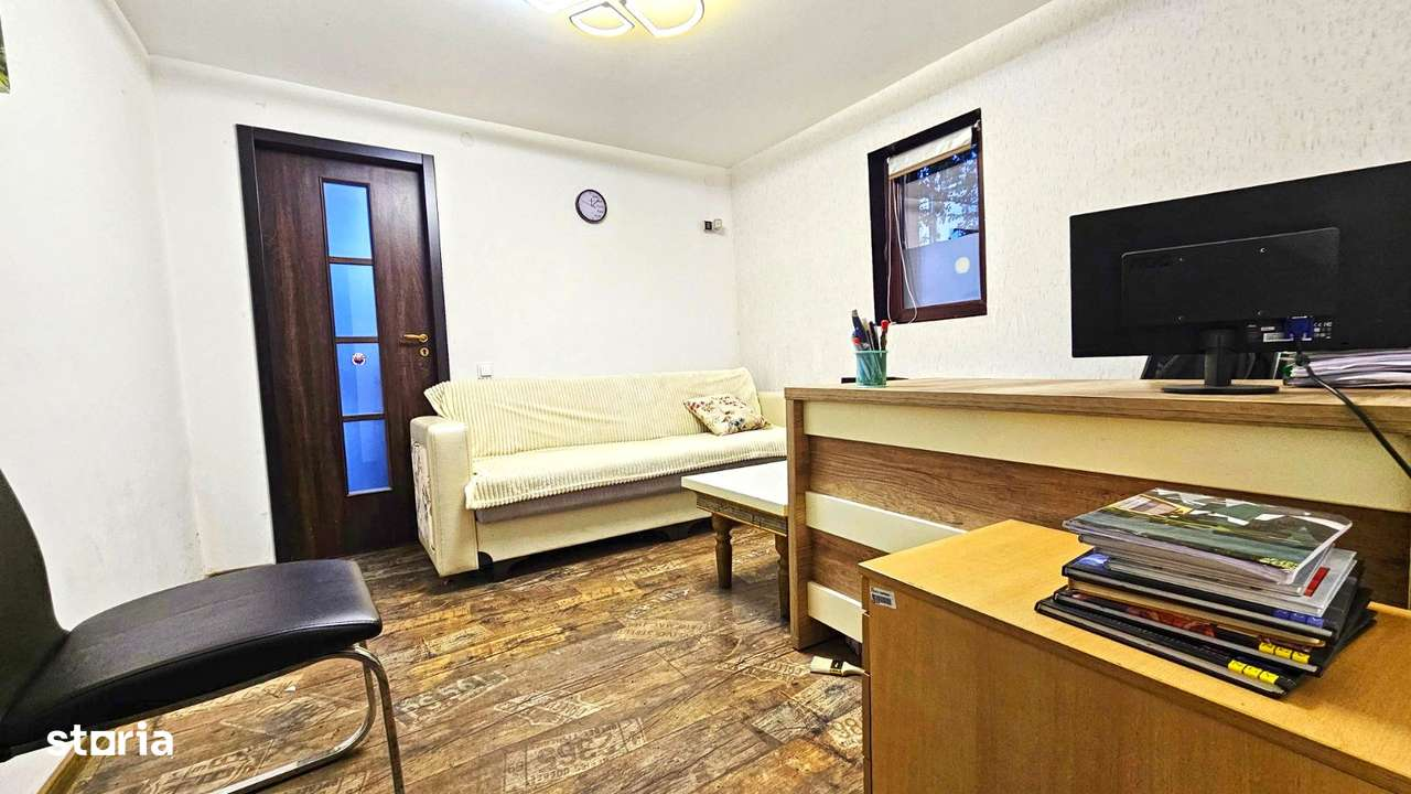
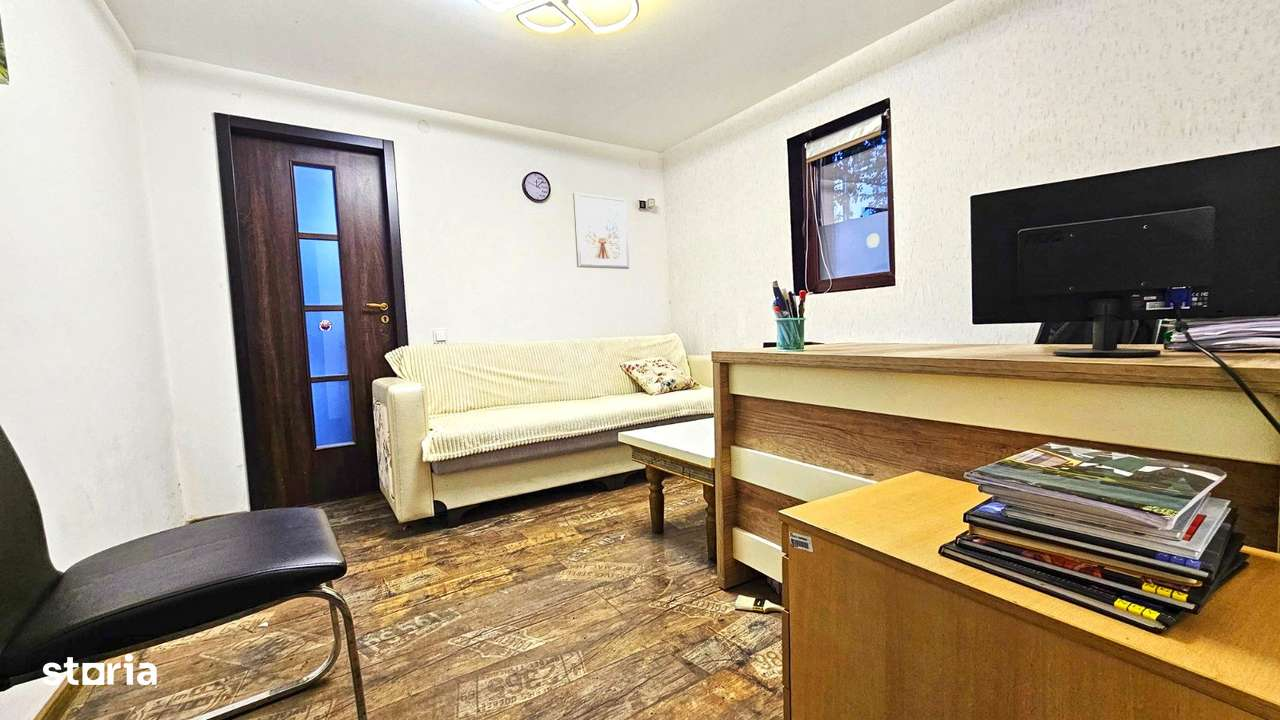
+ picture frame [572,192,630,270]
